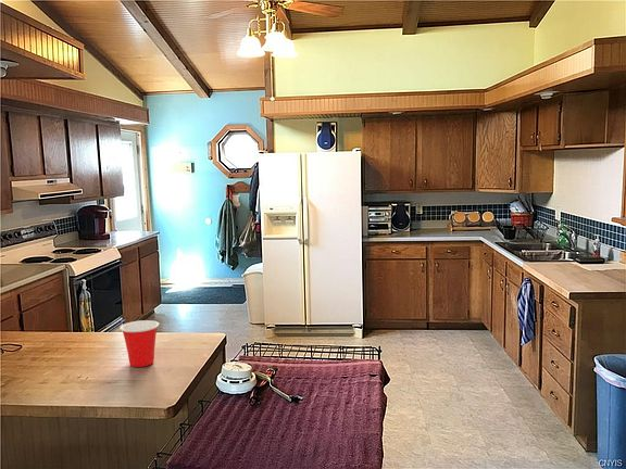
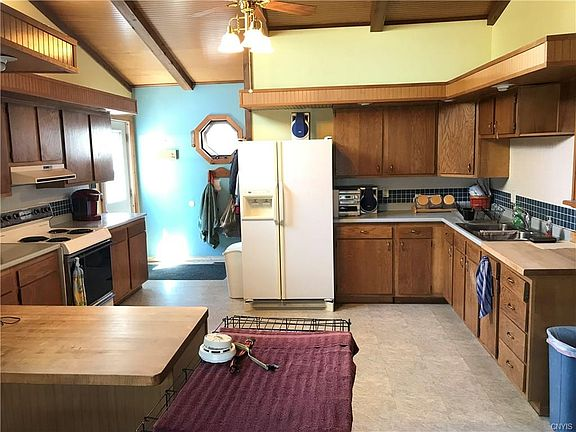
- cup [118,319,160,368]
